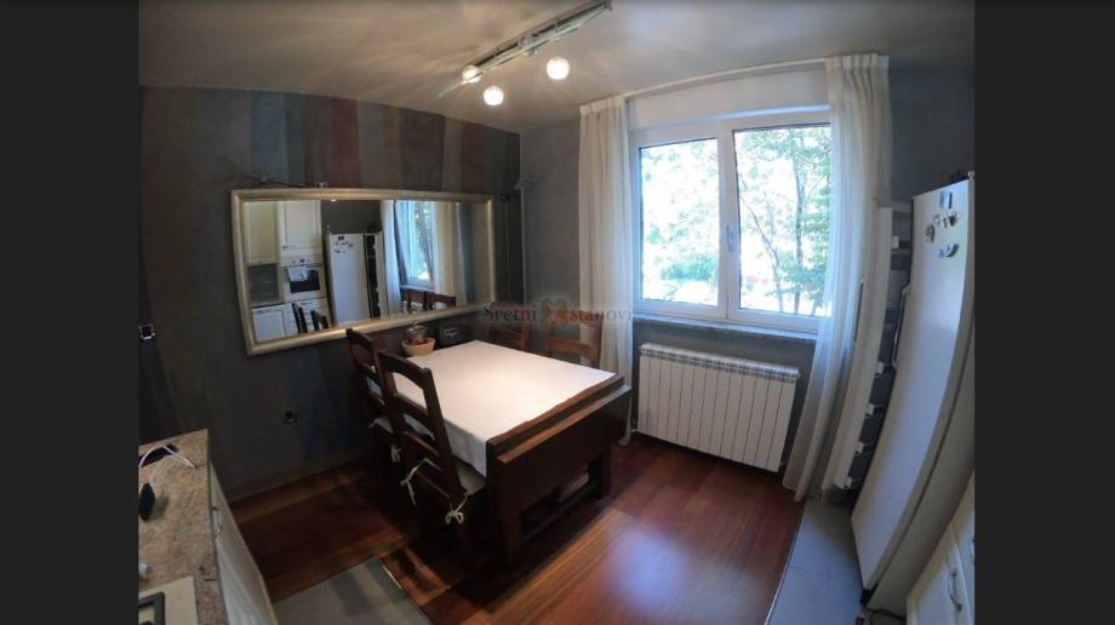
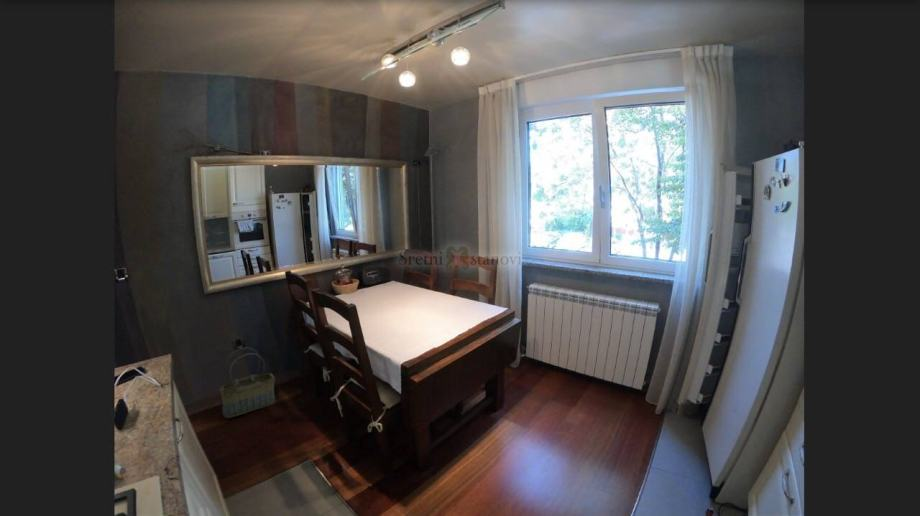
+ basket [219,347,276,419]
